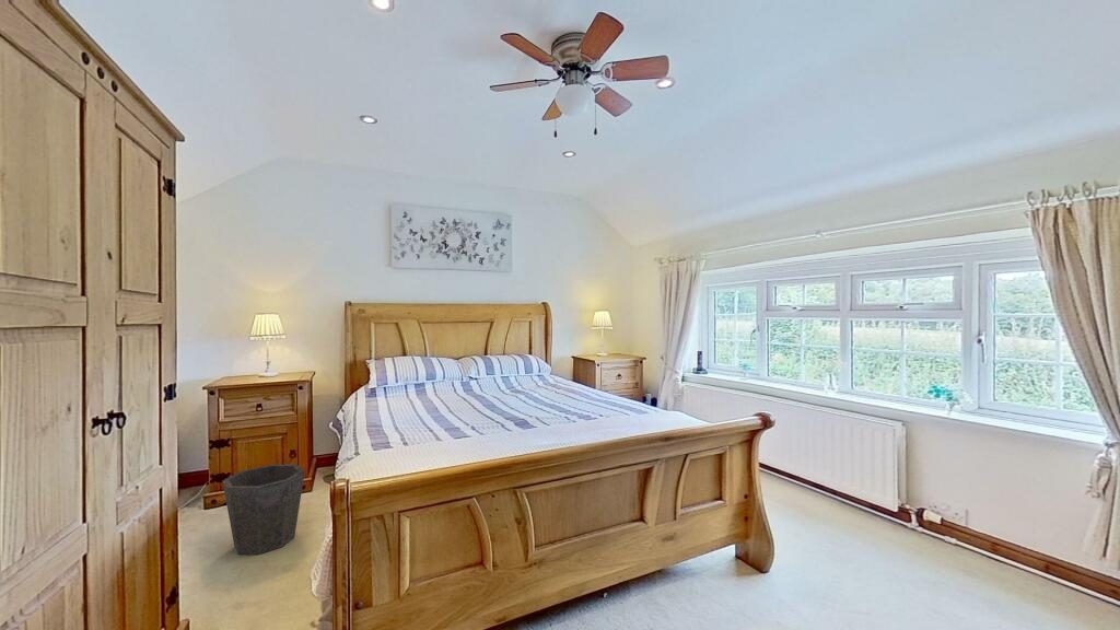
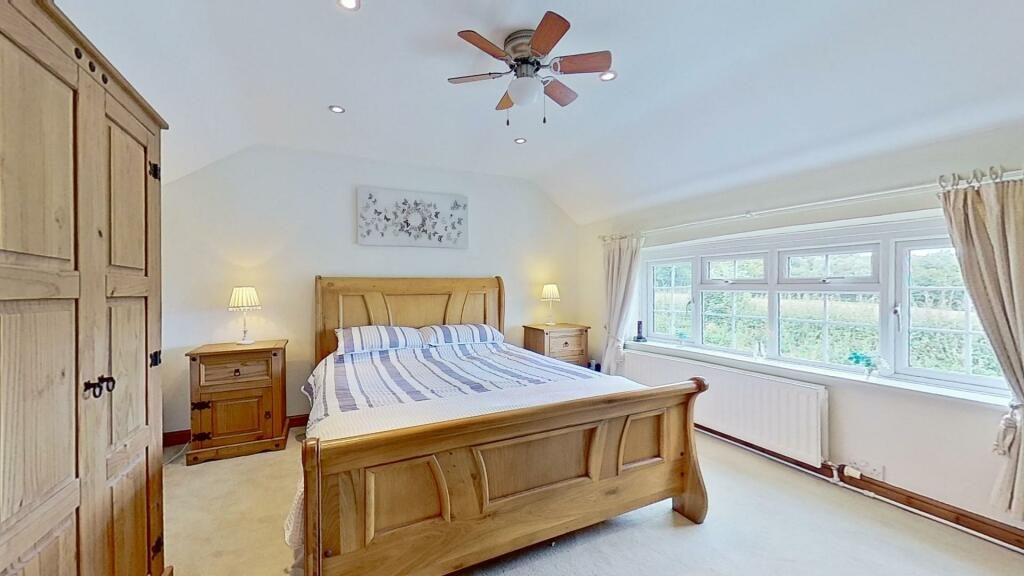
- waste bin [221,464,306,556]
